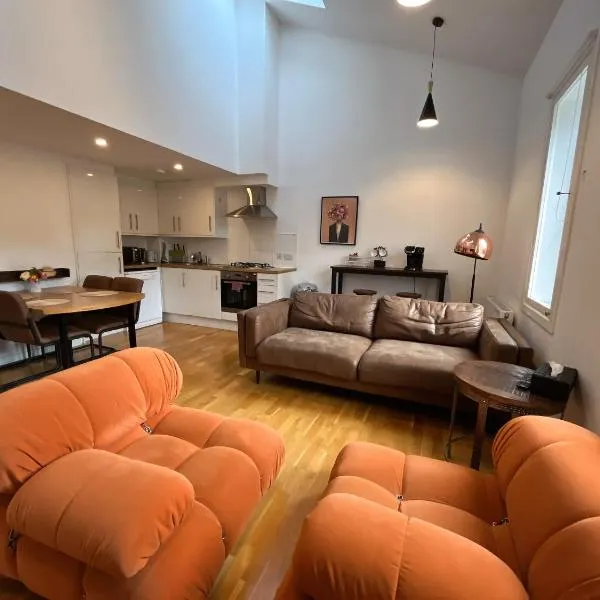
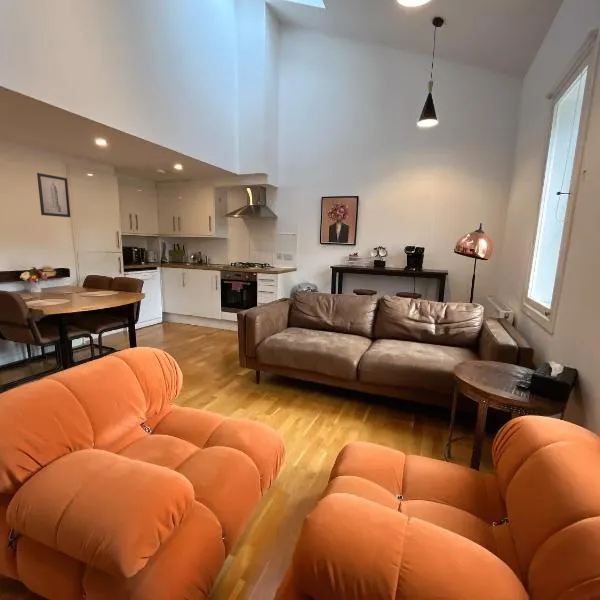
+ wall art [36,172,72,218]
